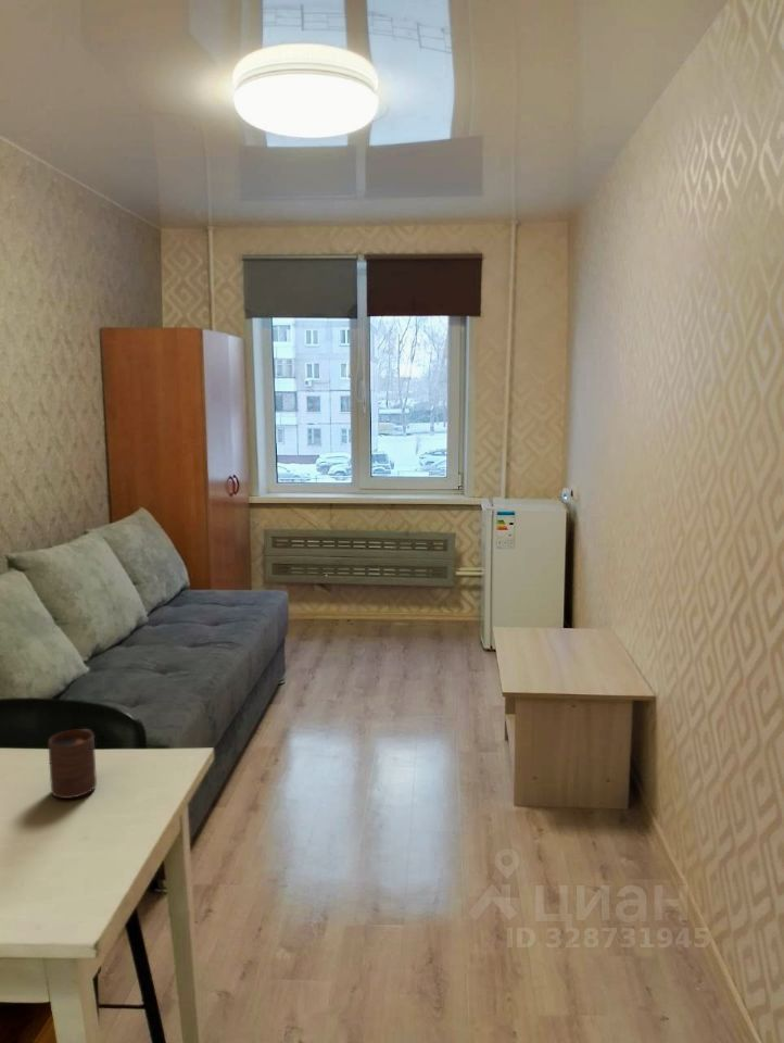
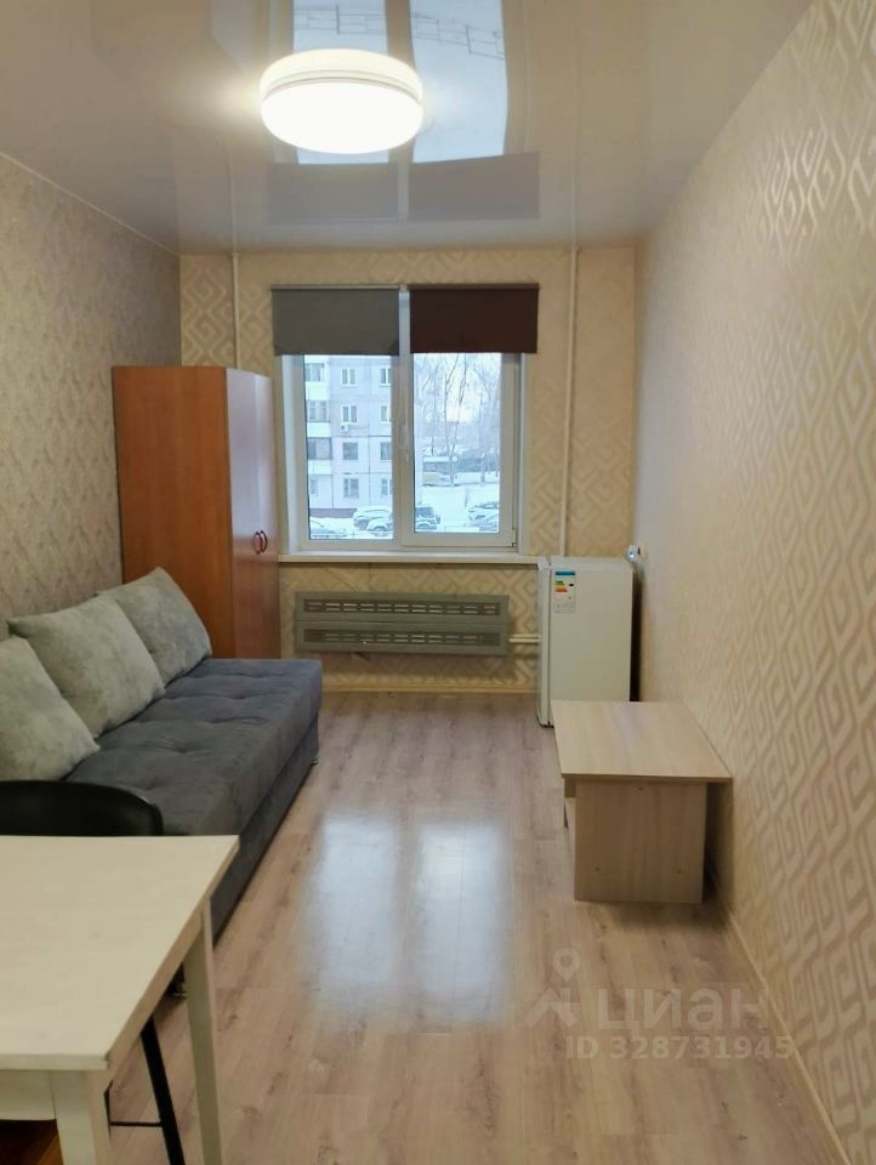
- cup [48,728,98,800]
